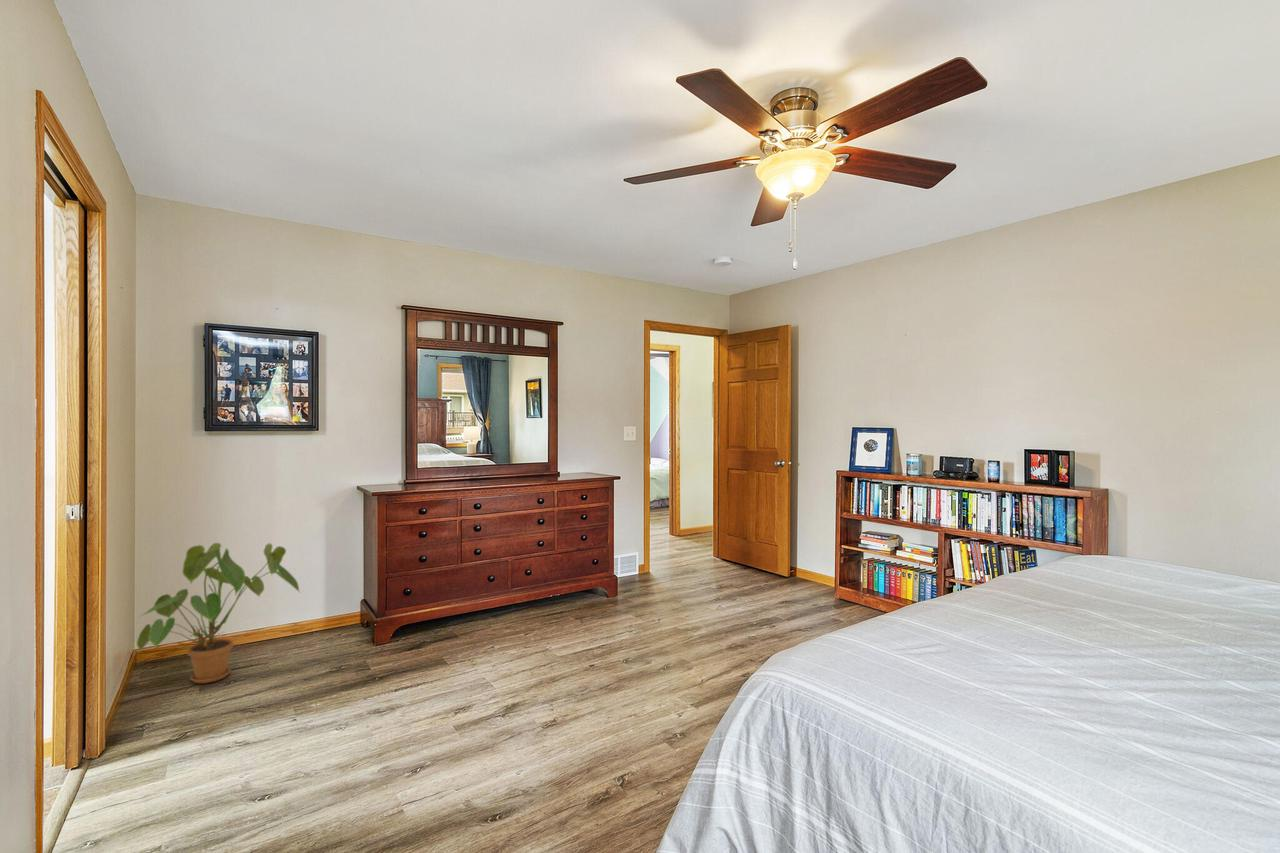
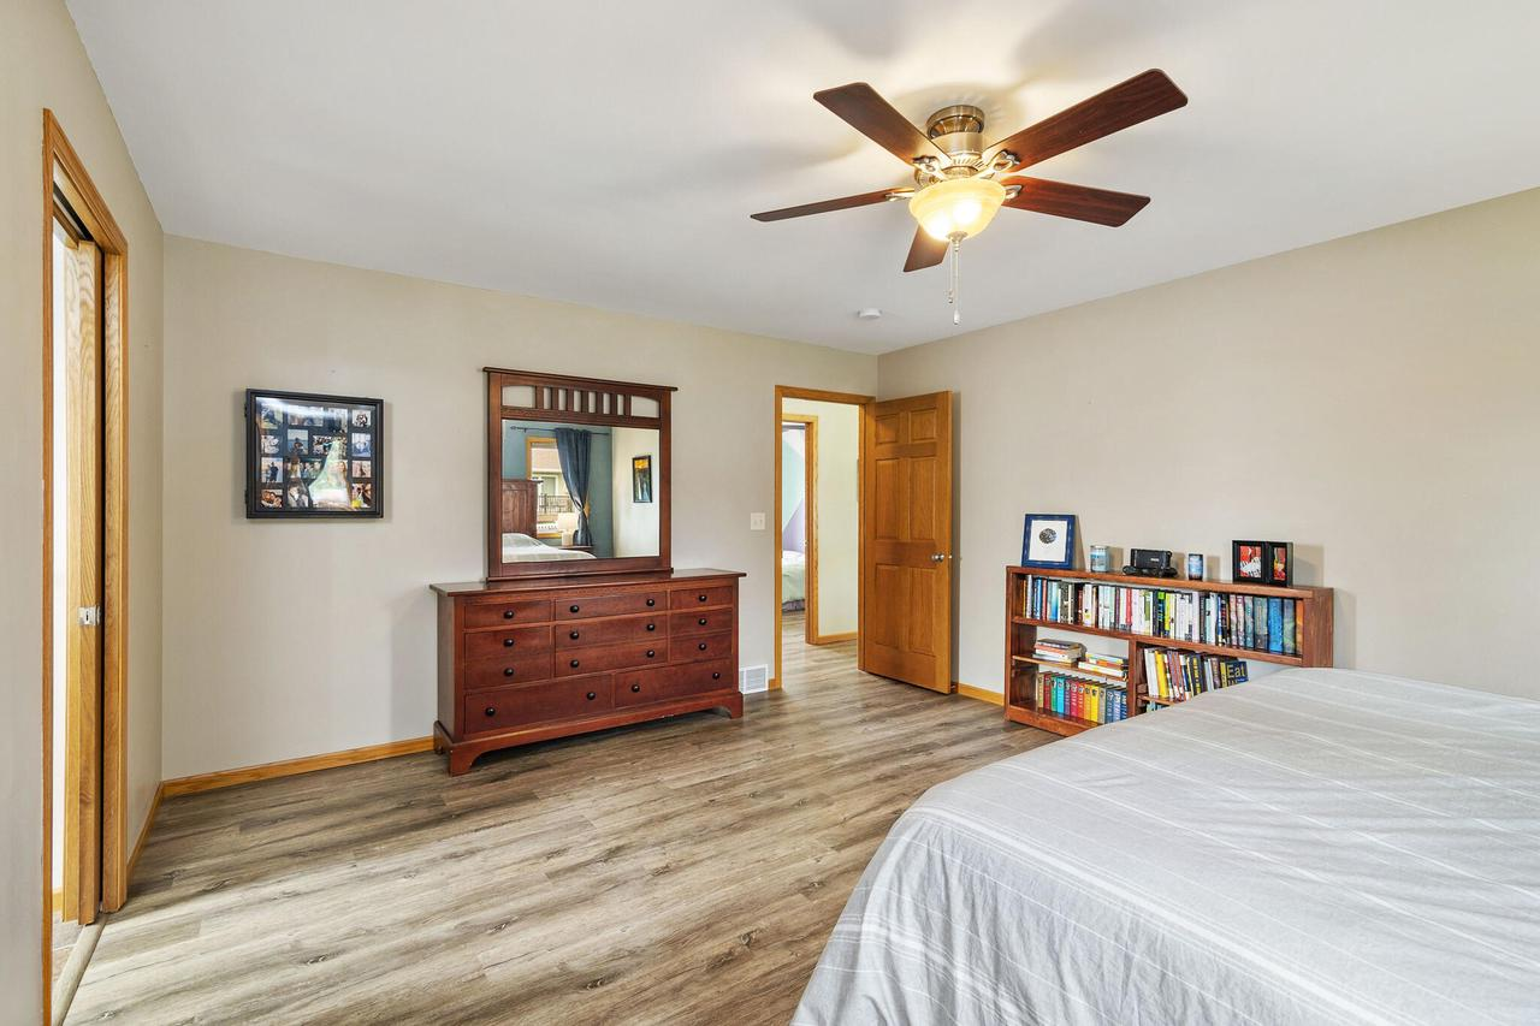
- house plant [136,542,301,684]
